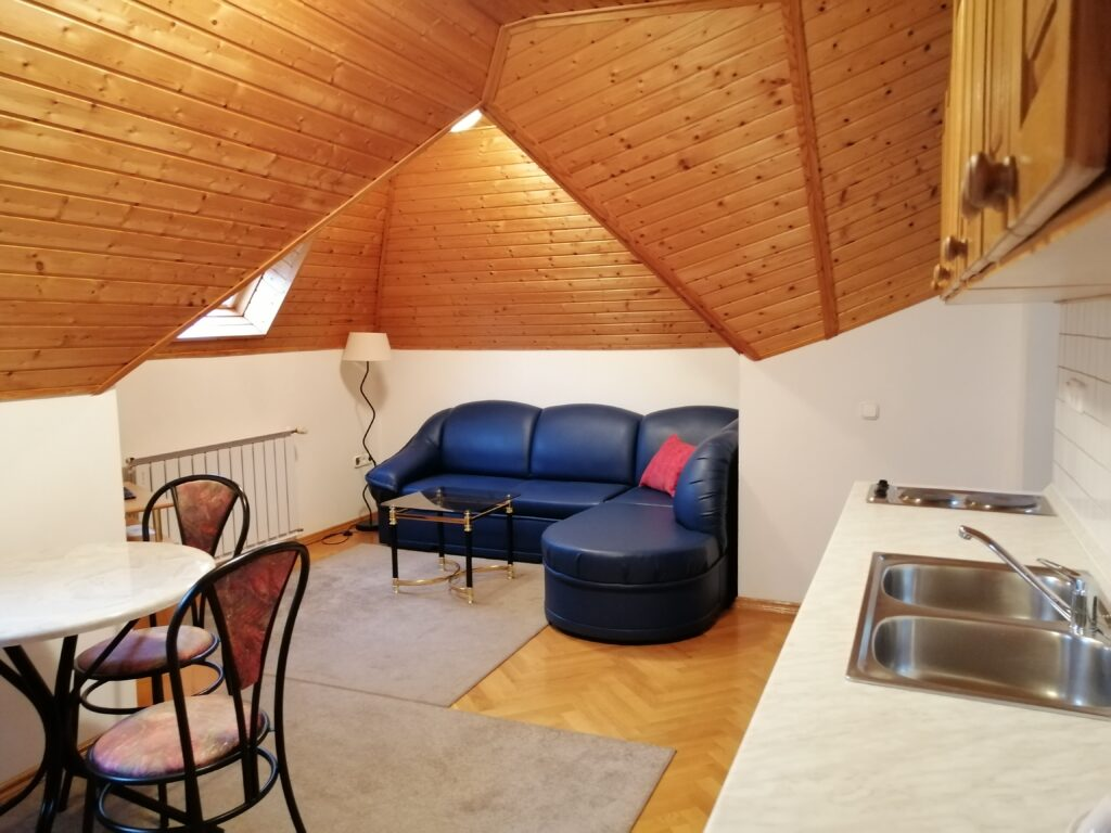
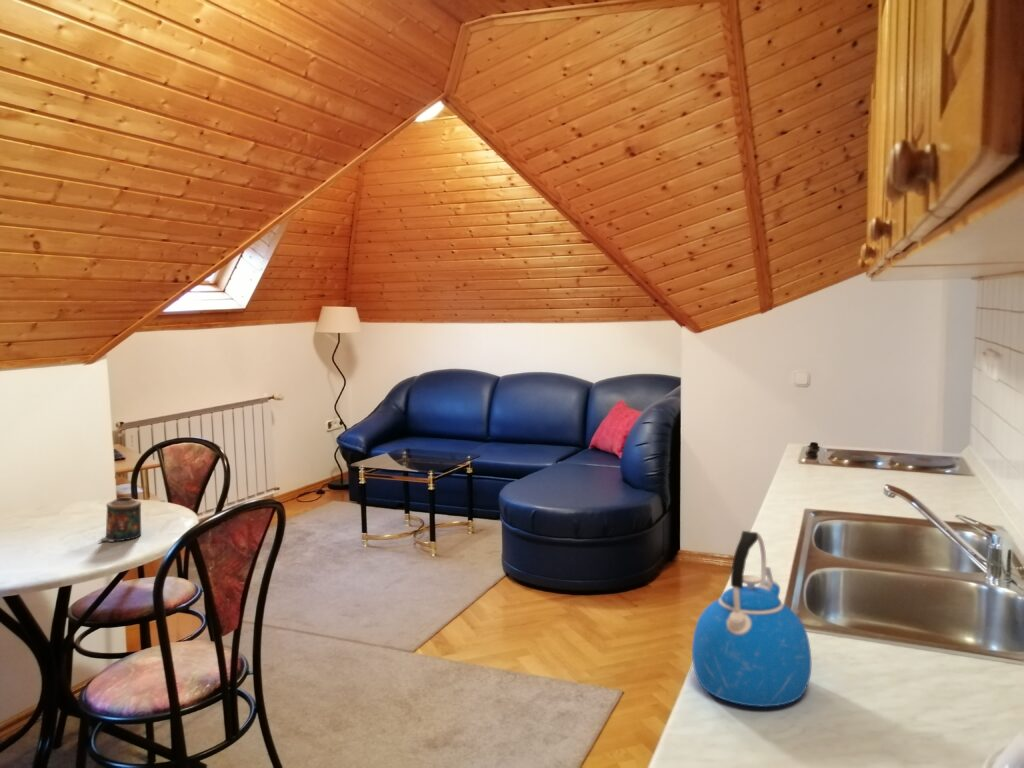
+ candle [97,496,142,543]
+ kettle [691,530,812,708]
